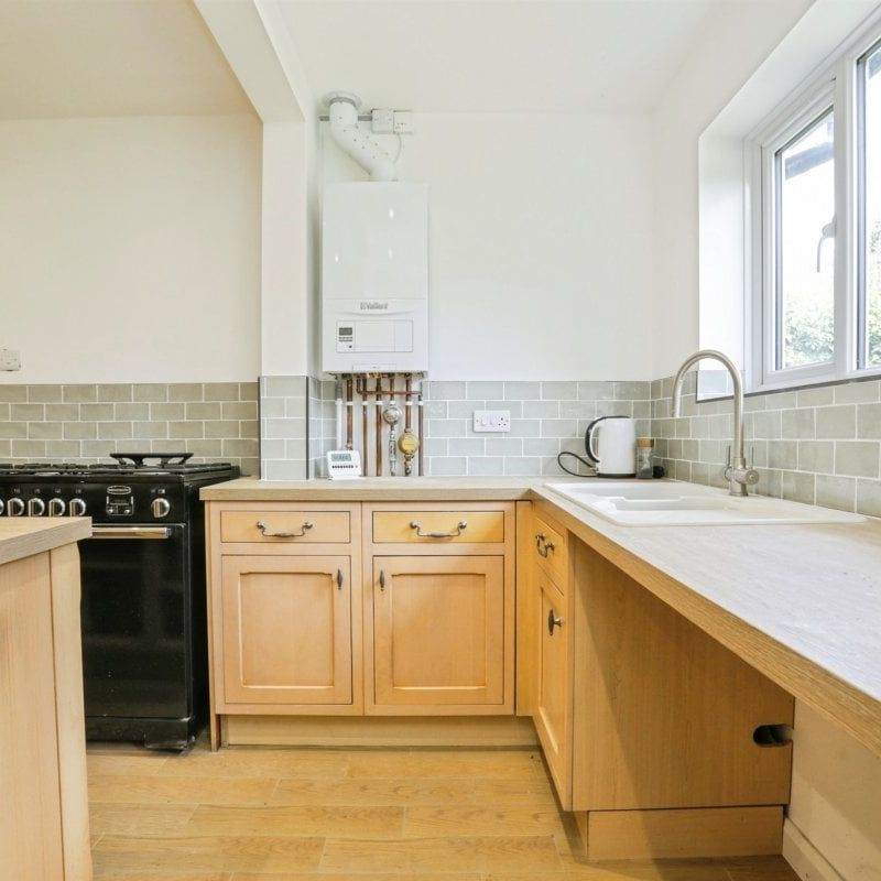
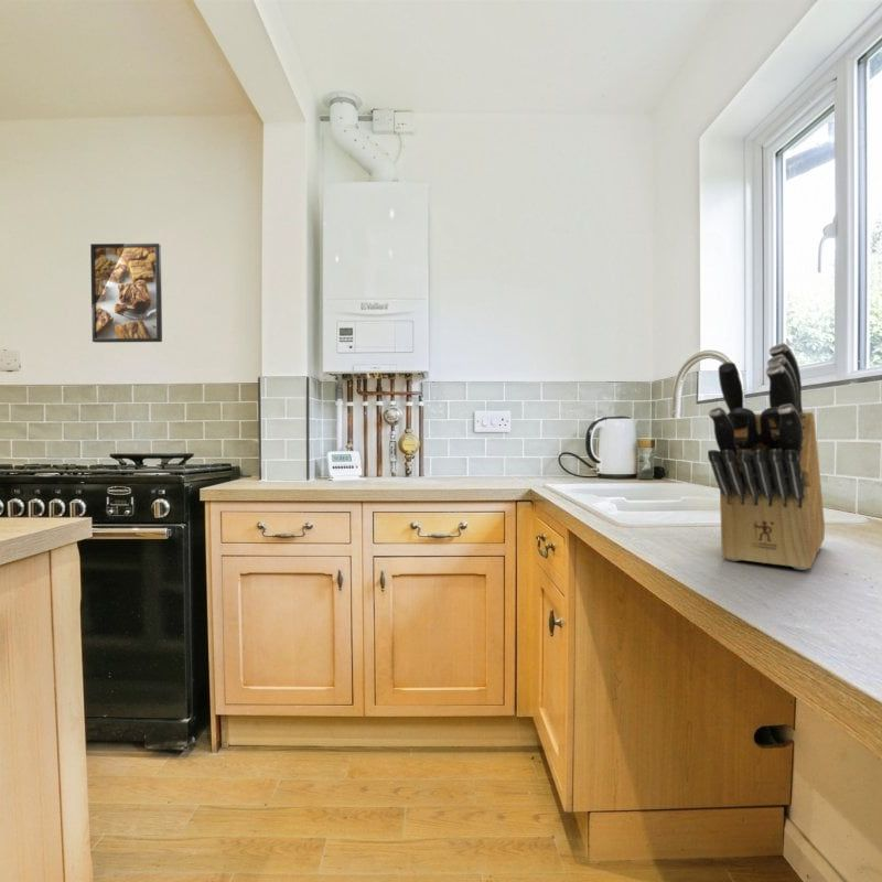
+ knife block [707,342,826,571]
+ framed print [89,243,163,344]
